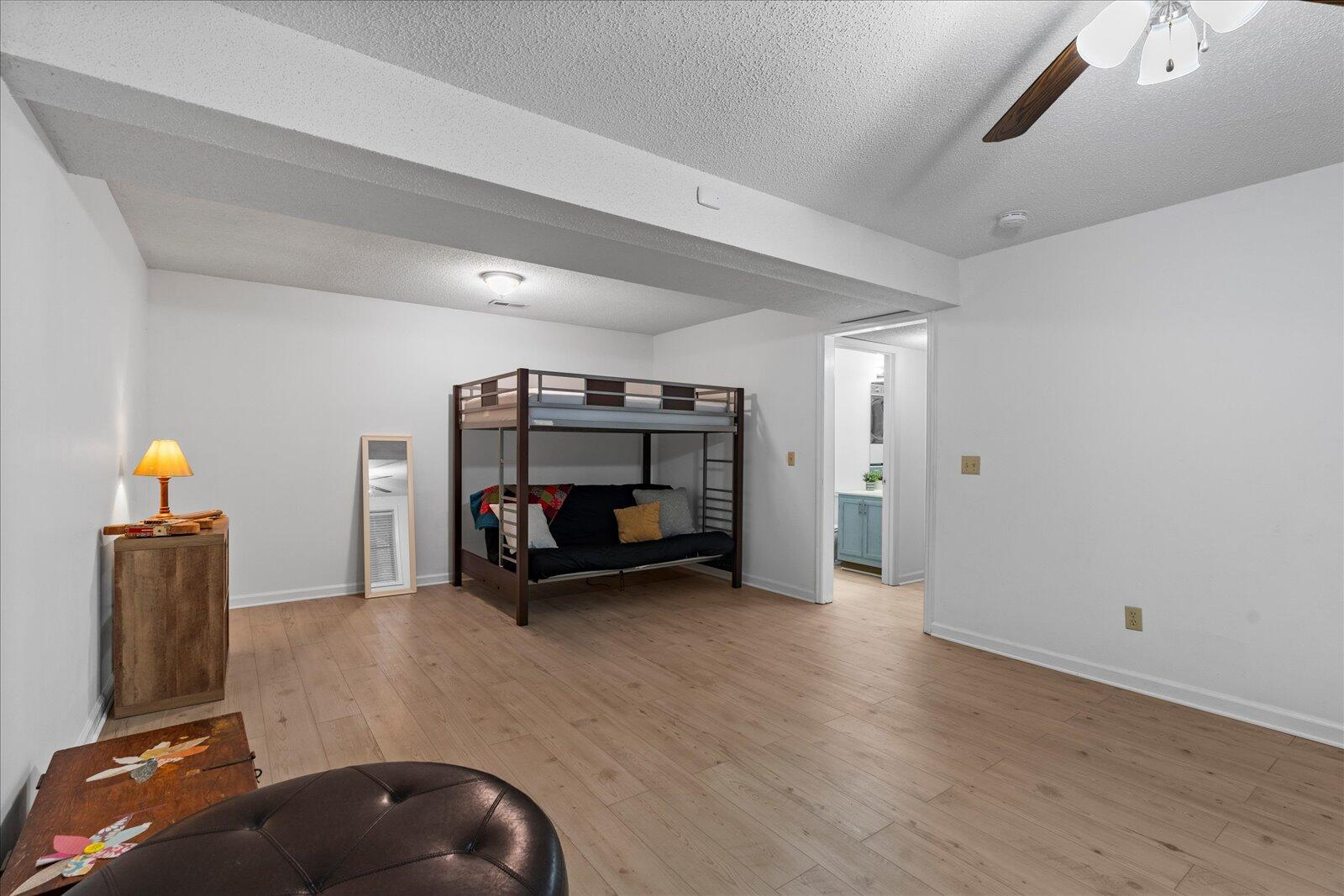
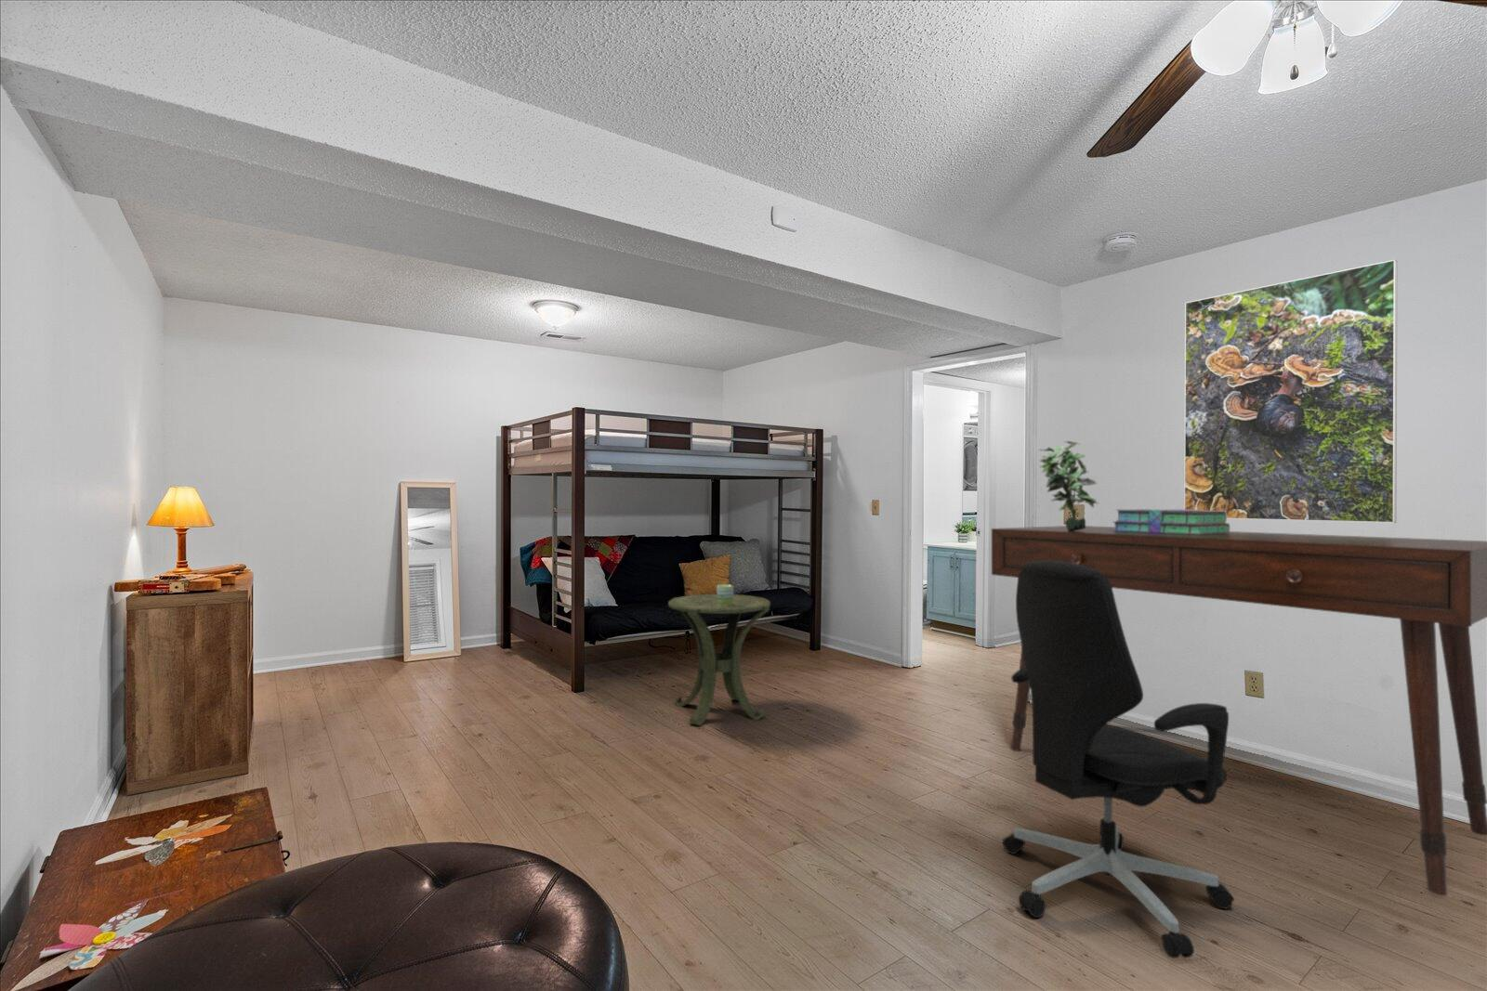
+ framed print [1183,259,1397,524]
+ stack of books [1113,508,1230,534]
+ side table [667,594,771,727]
+ office chair [1001,561,1235,959]
+ mug [716,583,735,606]
+ potted plant [1038,440,1100,531]
+ desk [990,524,1487,896]
